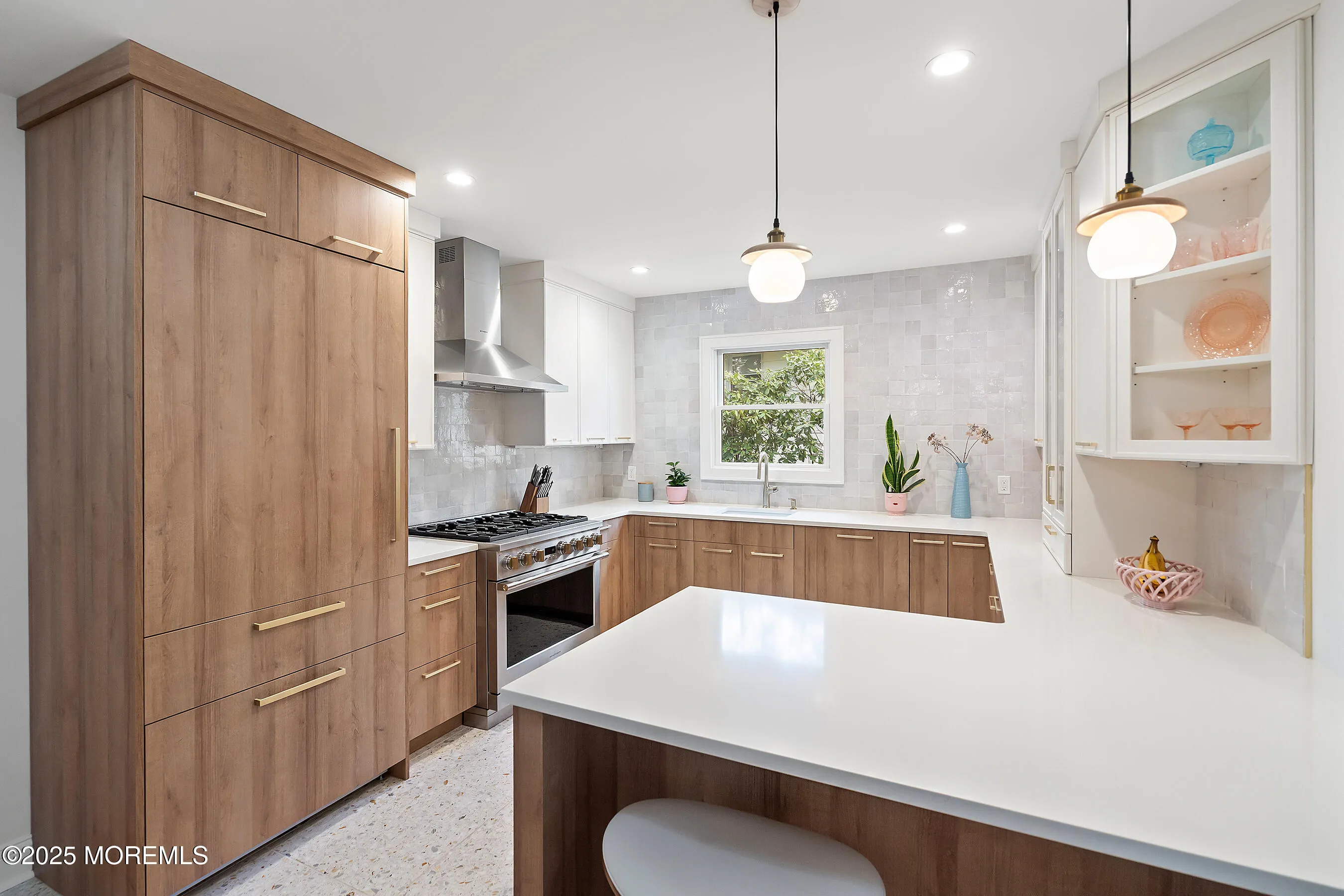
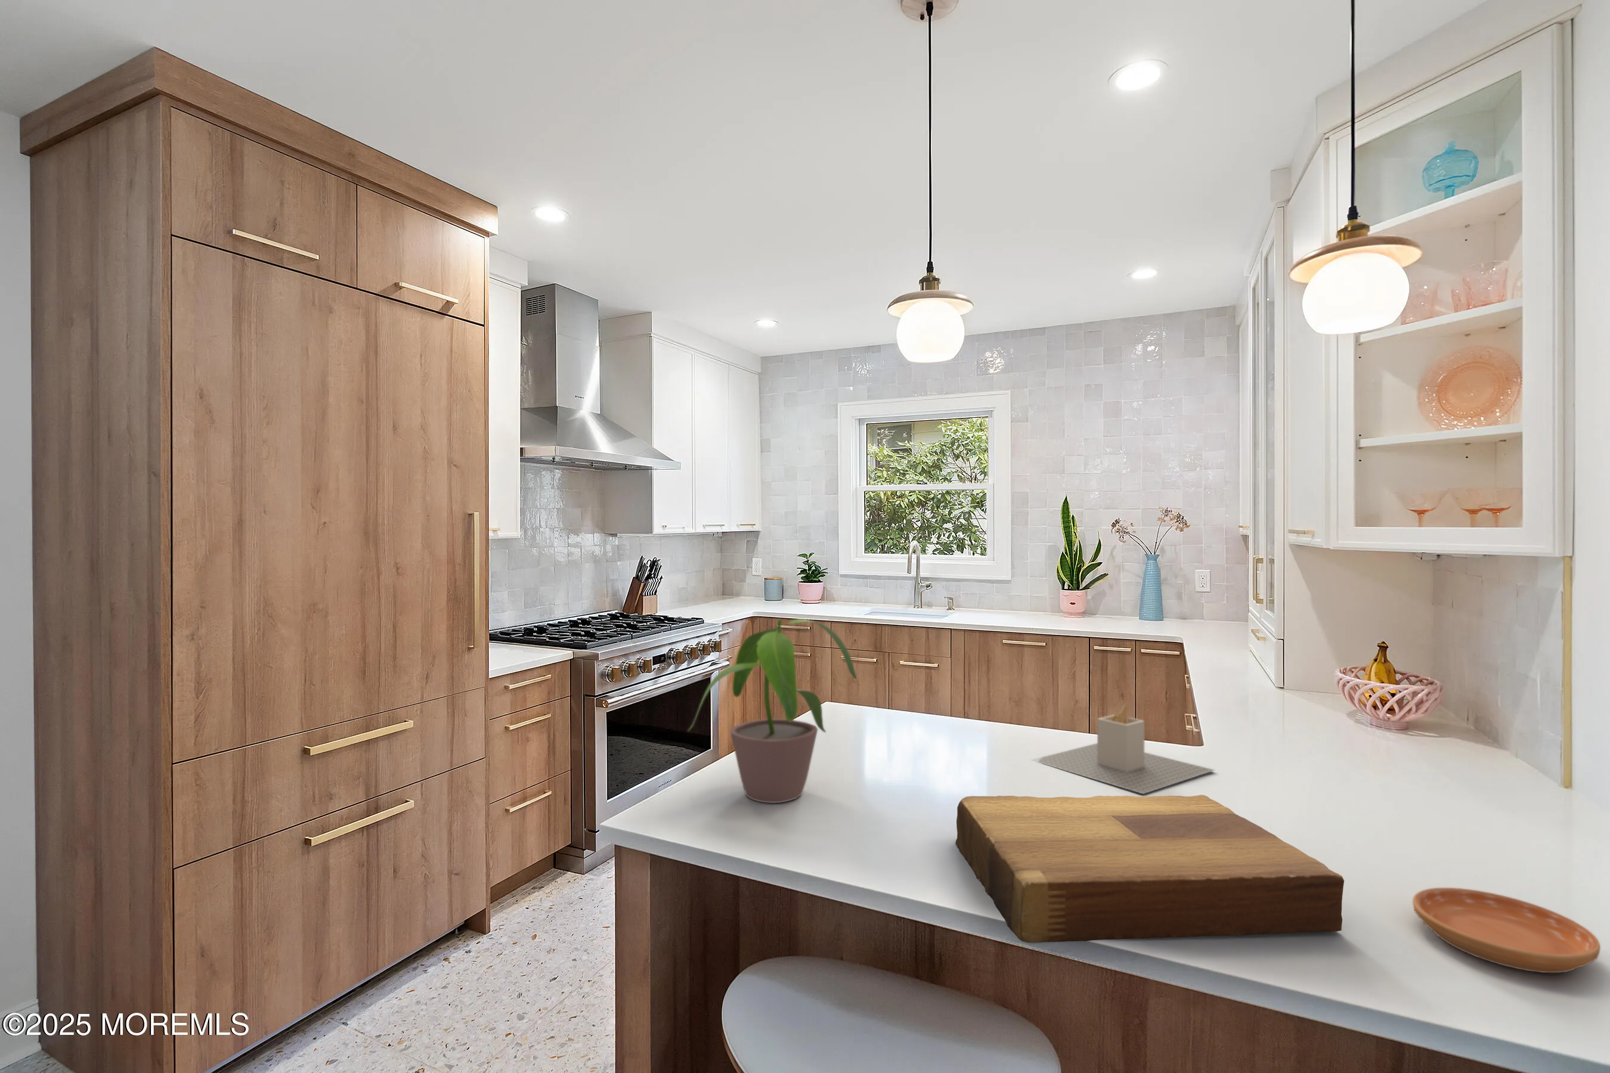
+ utensil holder [1036,703,1216,795]
+ cutting board [955,794,1344,944]
+ saucer [1412,887,1602,974]
+ potted plant [686,618,858,804]
